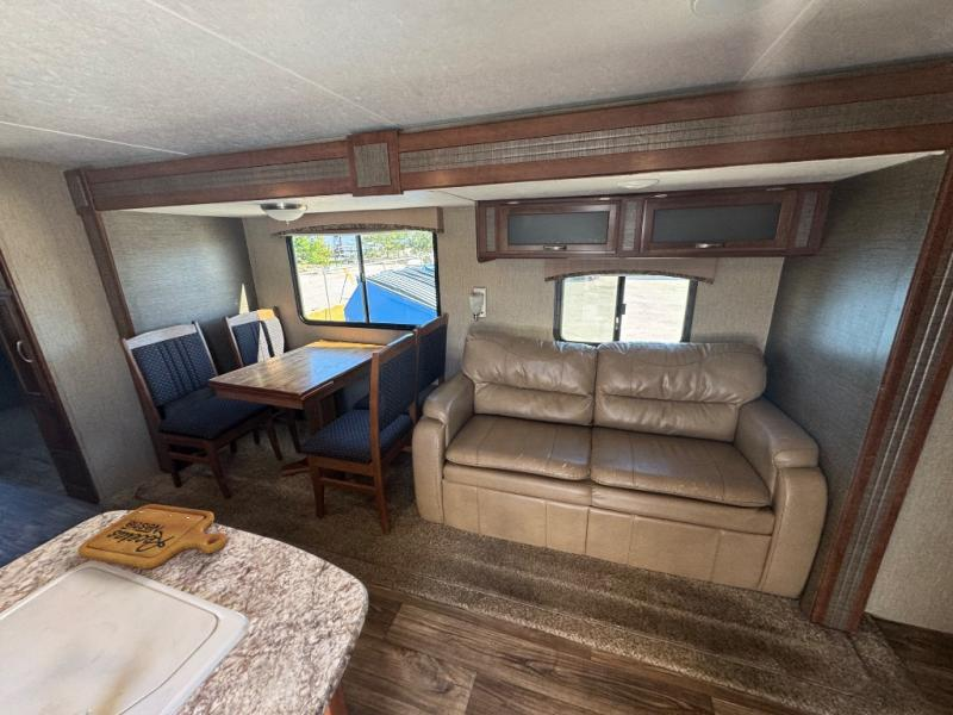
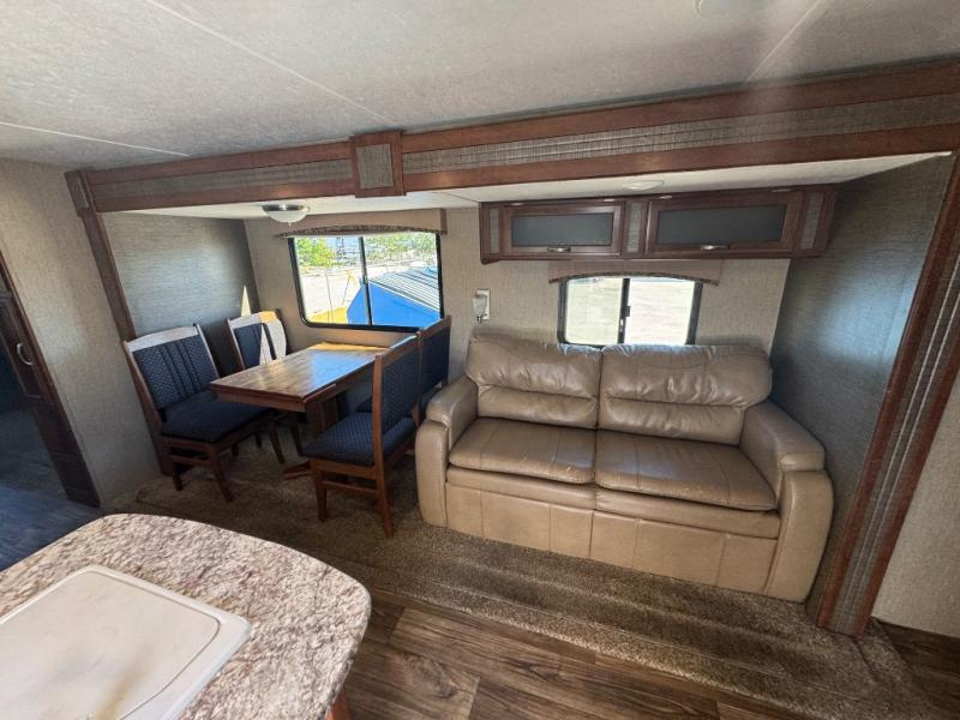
- cutting board [76,503,229,570]
